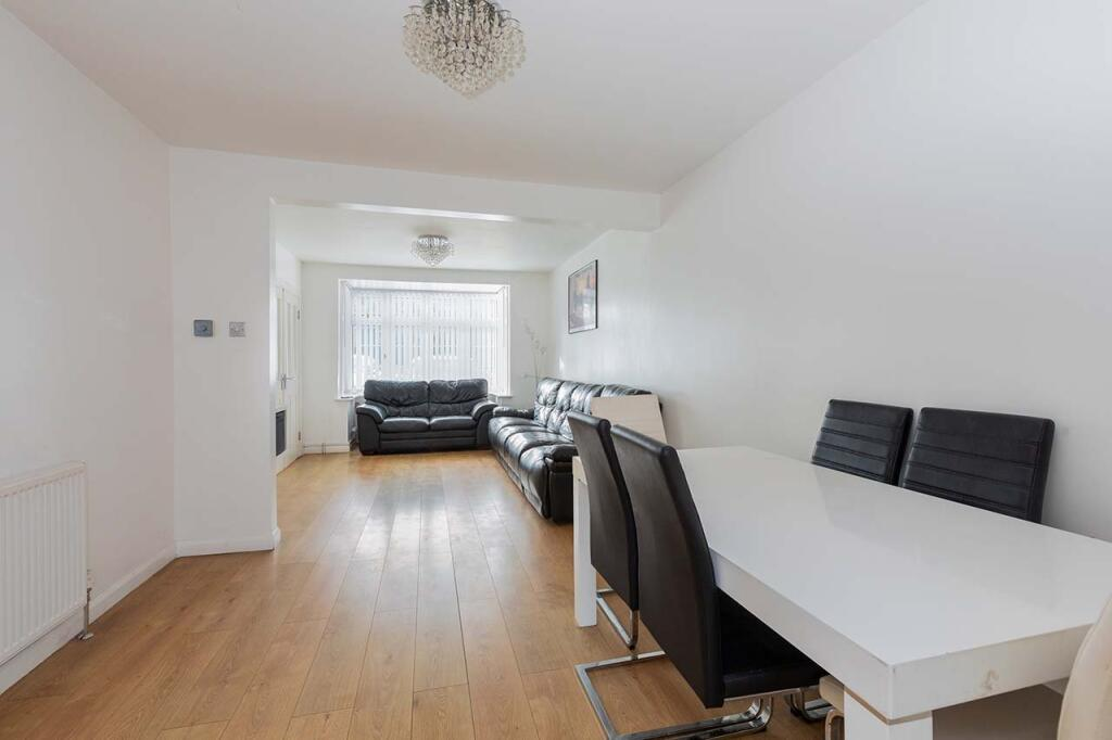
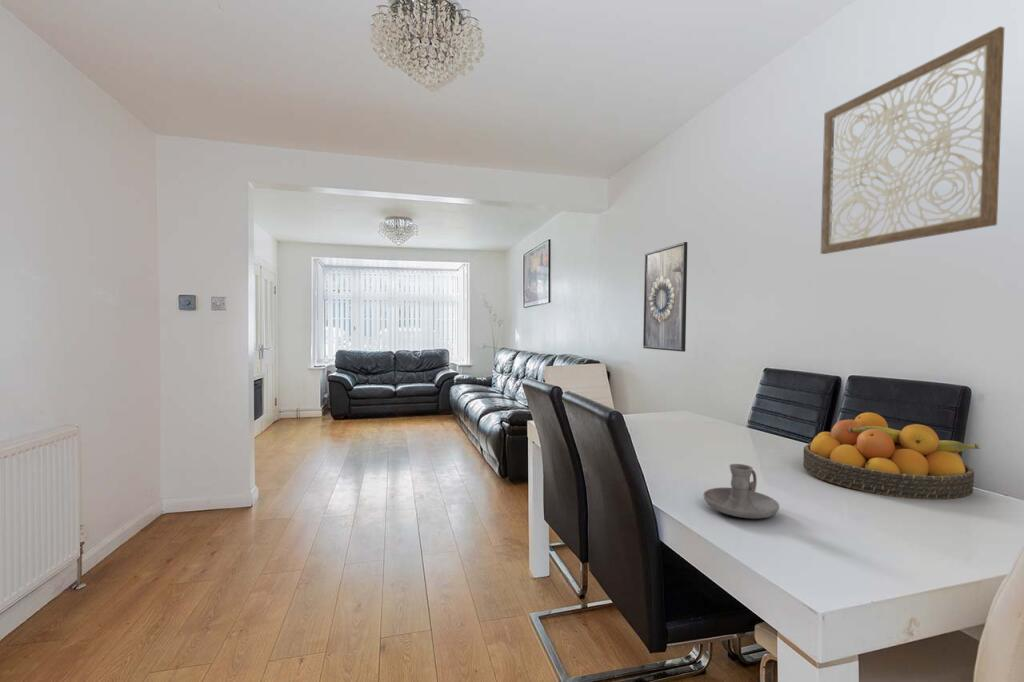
+ fruit bowl [802,412,981,501]
+ candle holder [703,463,780,520]
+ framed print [642,241,688,353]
+ wall art [820,25,1005,255]
